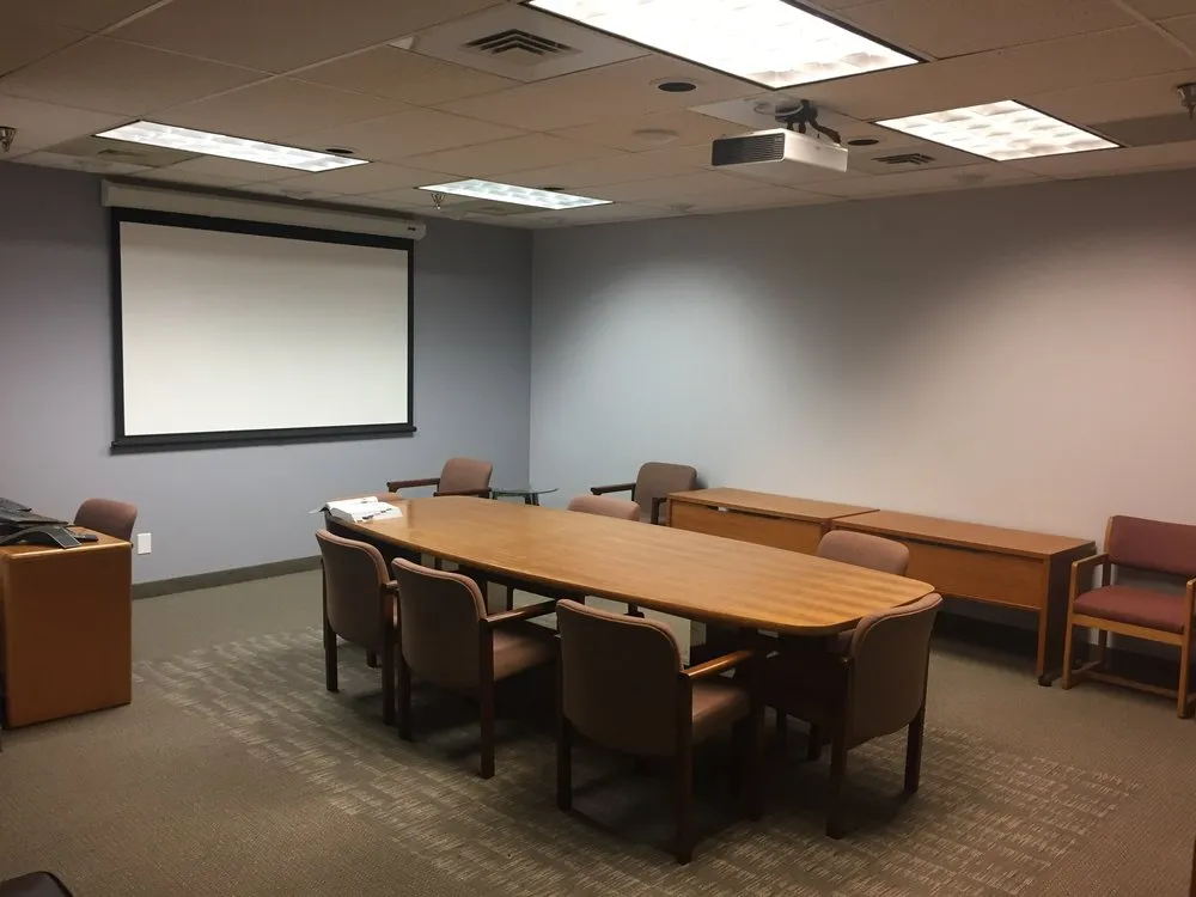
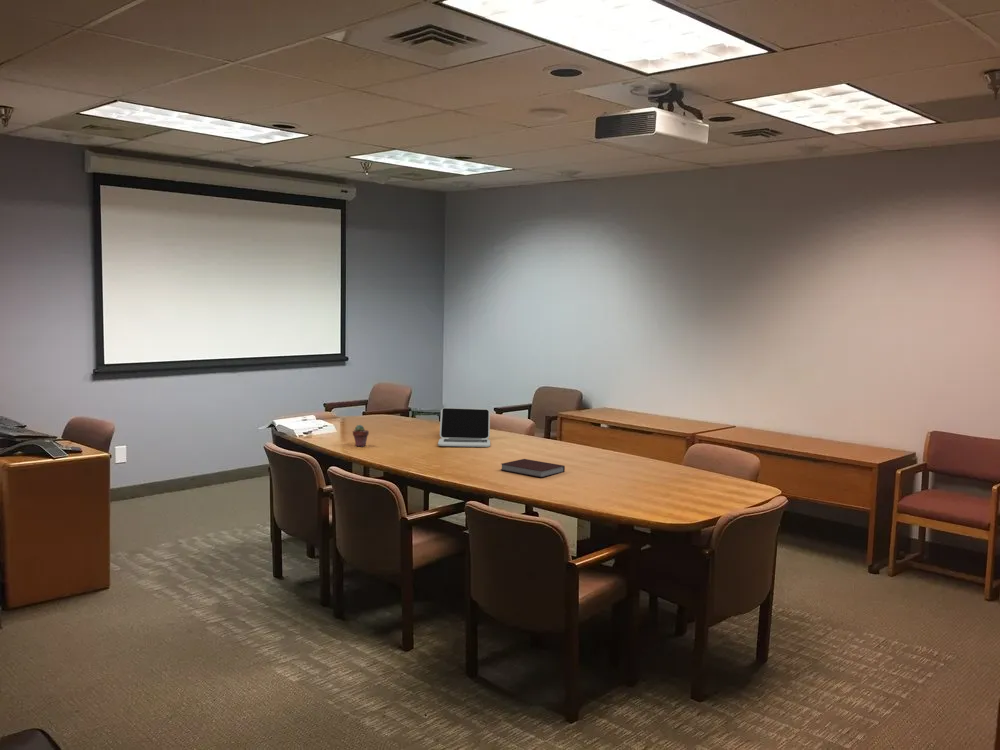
+ laptop [437,407,491,448]
+ notebook [500,458,566,478]
+ potted succulent [352,424,370,447]
